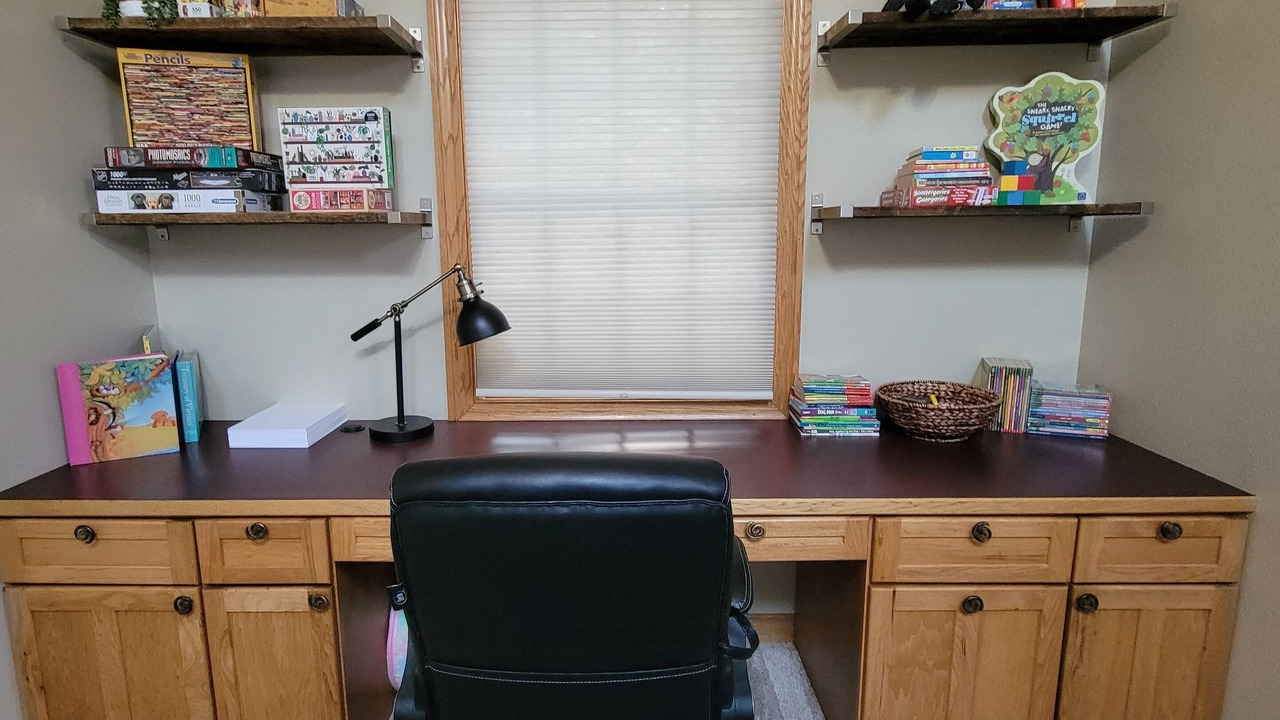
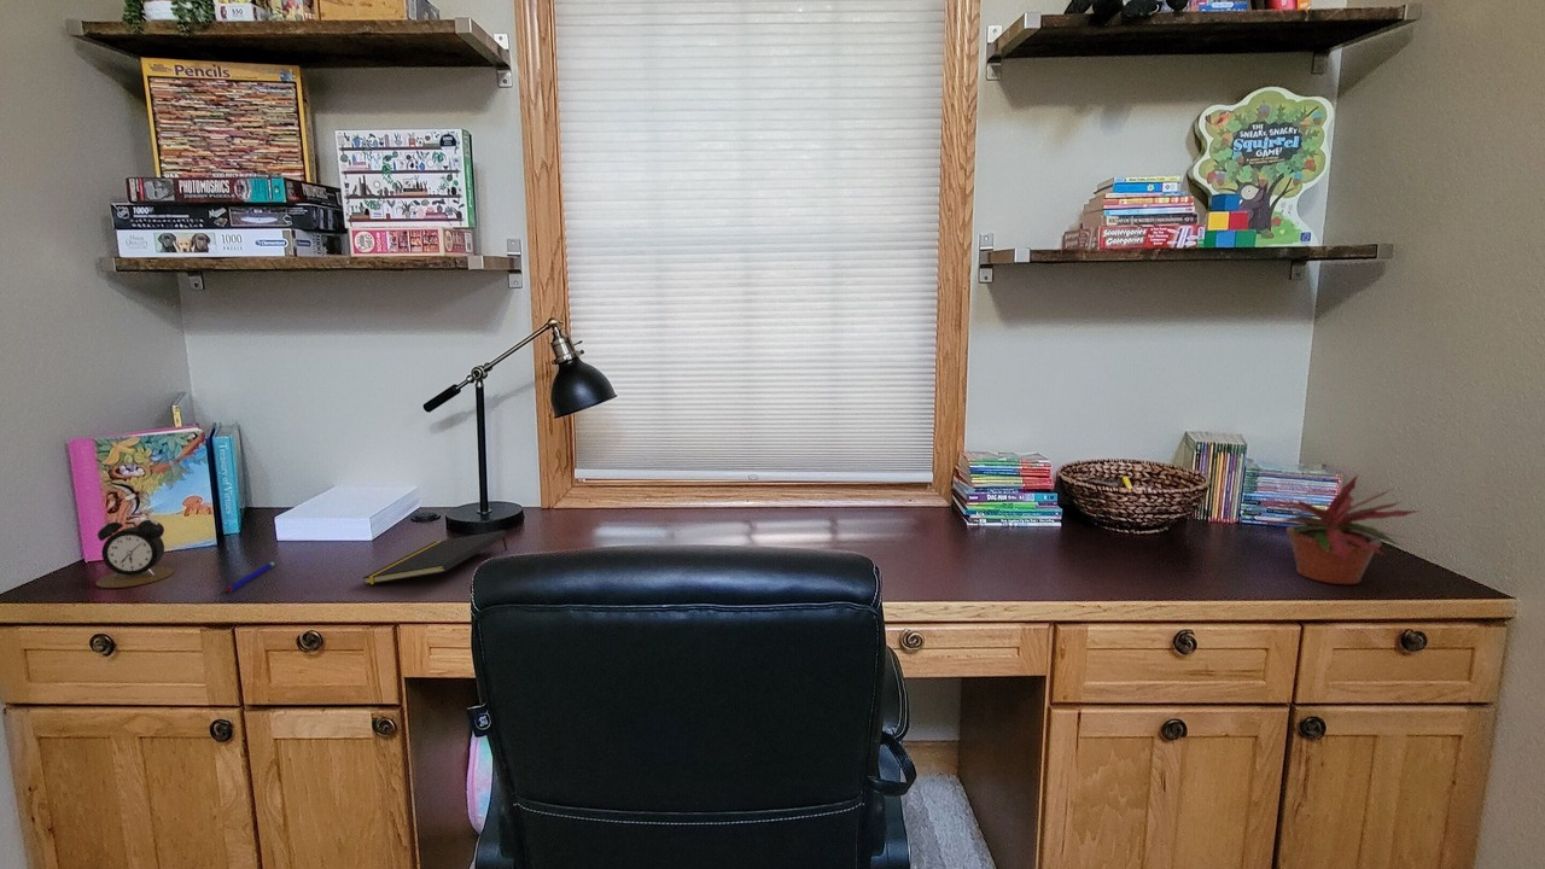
+ pen [226,560,276,593]
+ notepad [362,529,508,587]
+ potted plant [1263,472,1422,585]
+ alarm clock [95,514,175,589]
